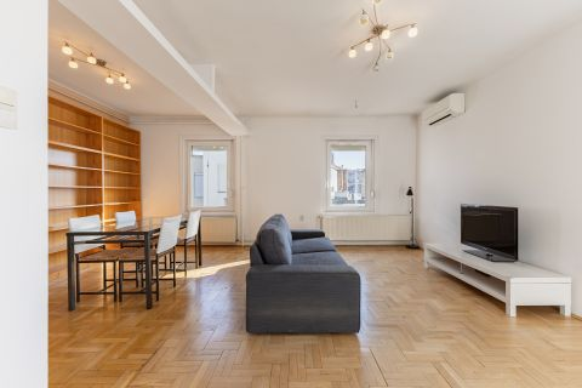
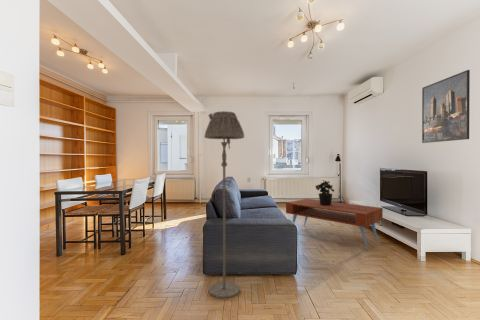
+ potted plant [314,179,335,205]
+ floor lamp [203,110,245,300]
+ coffee table [285,198,384,251]
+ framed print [421,69,471,144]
